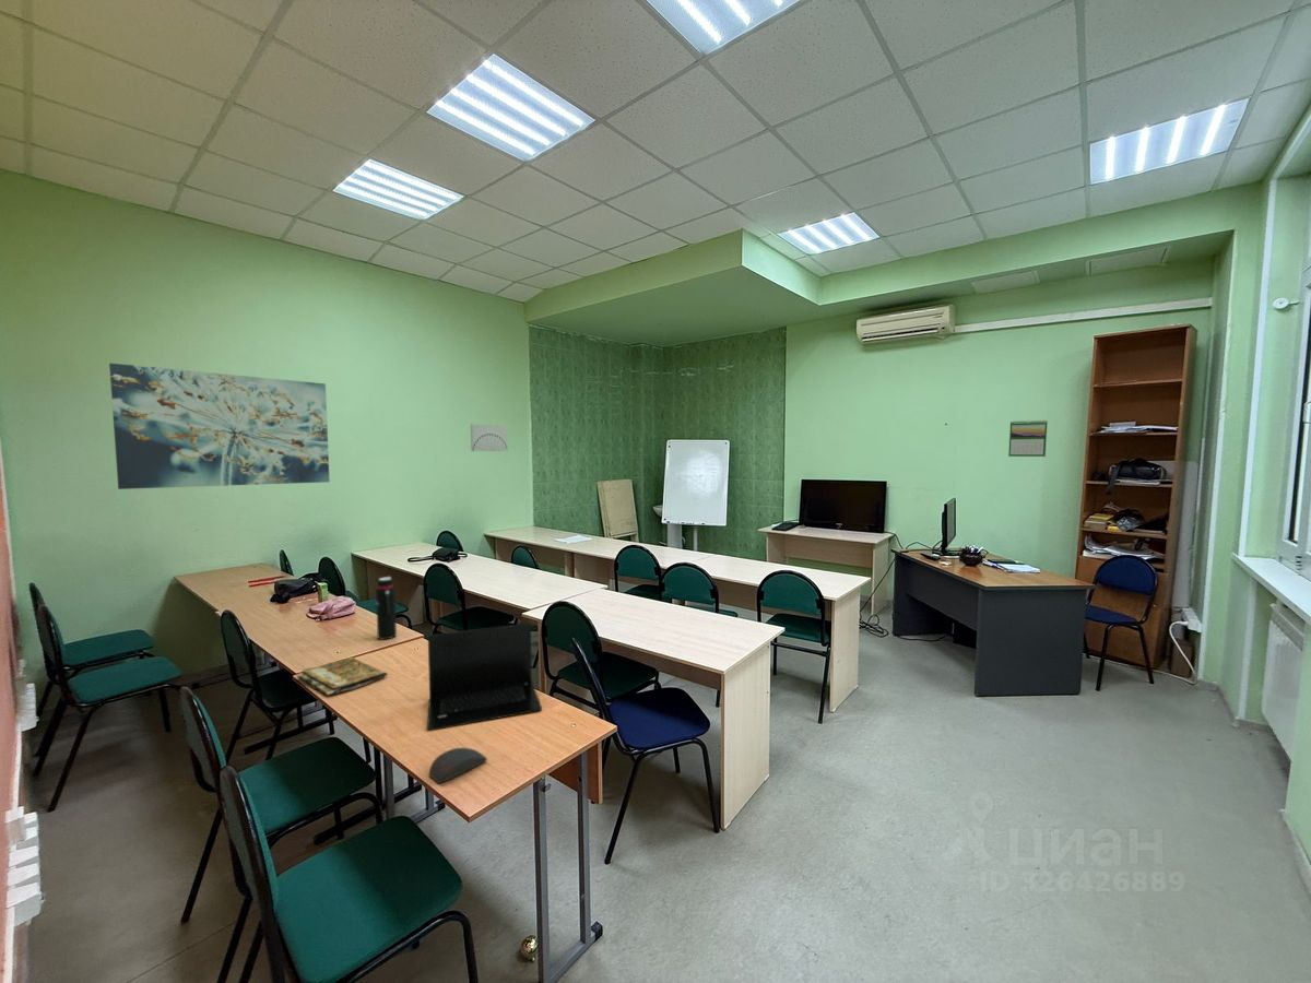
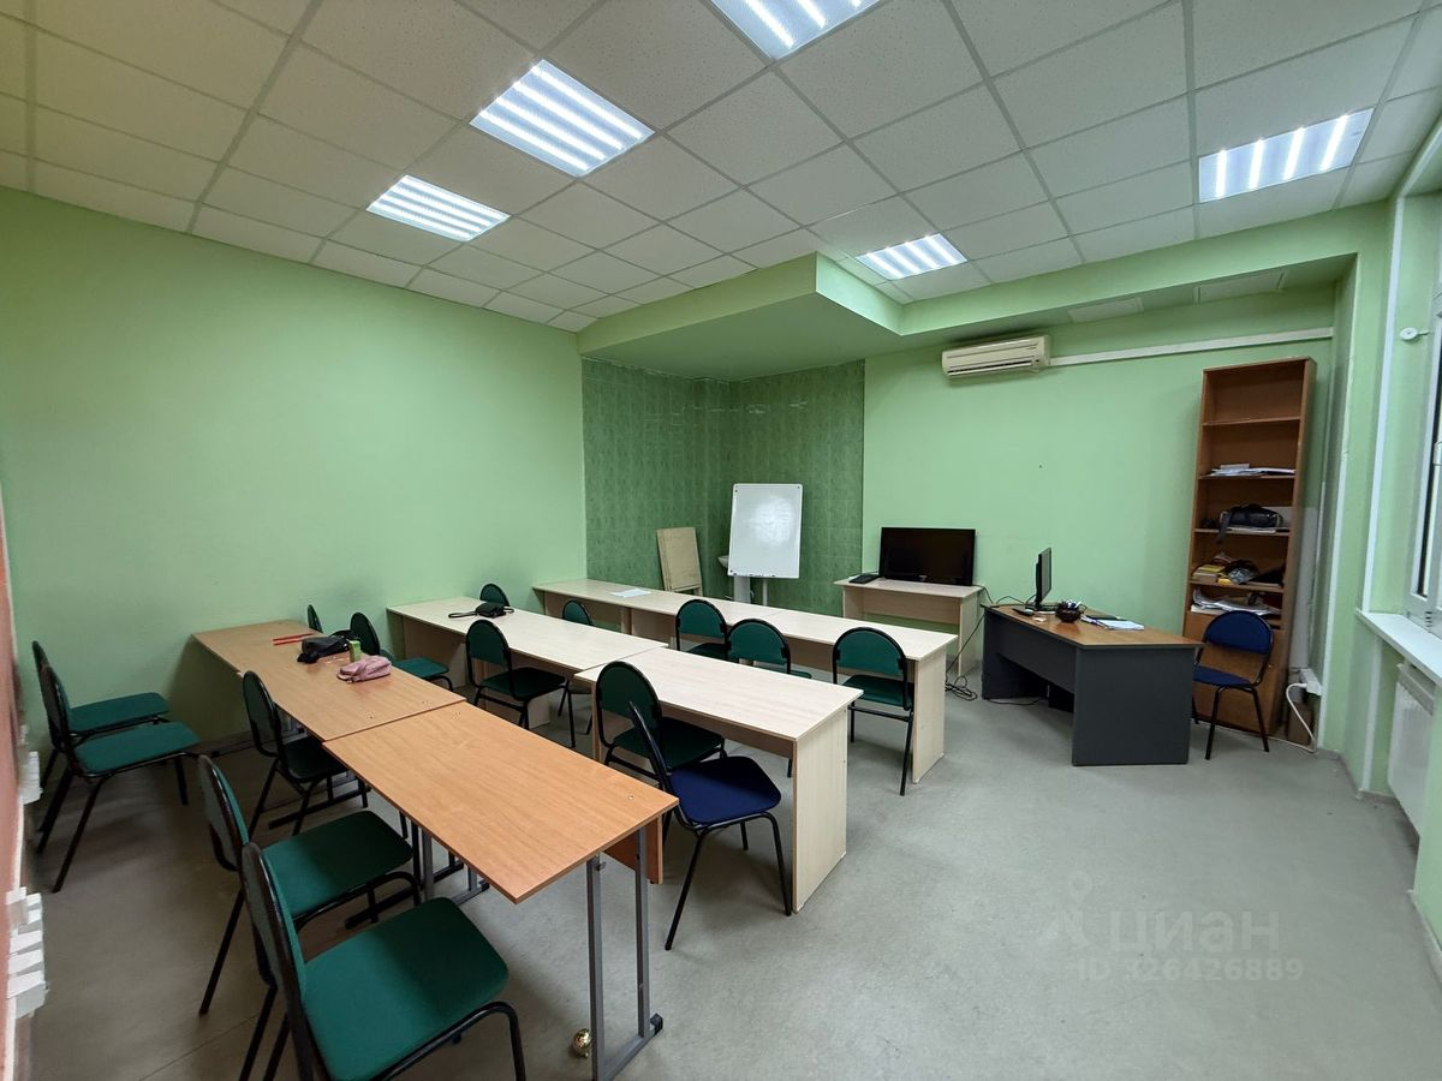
- wall art [108,363,331,490]
- wall art [470,424,508,452]
- calendar [1007,419,1049,458]
- laptop [426,623,543,732]
- computer mouse [428,747,488,784]
- book [296,656,388,696]
- water bottle [375,576,398,641]
